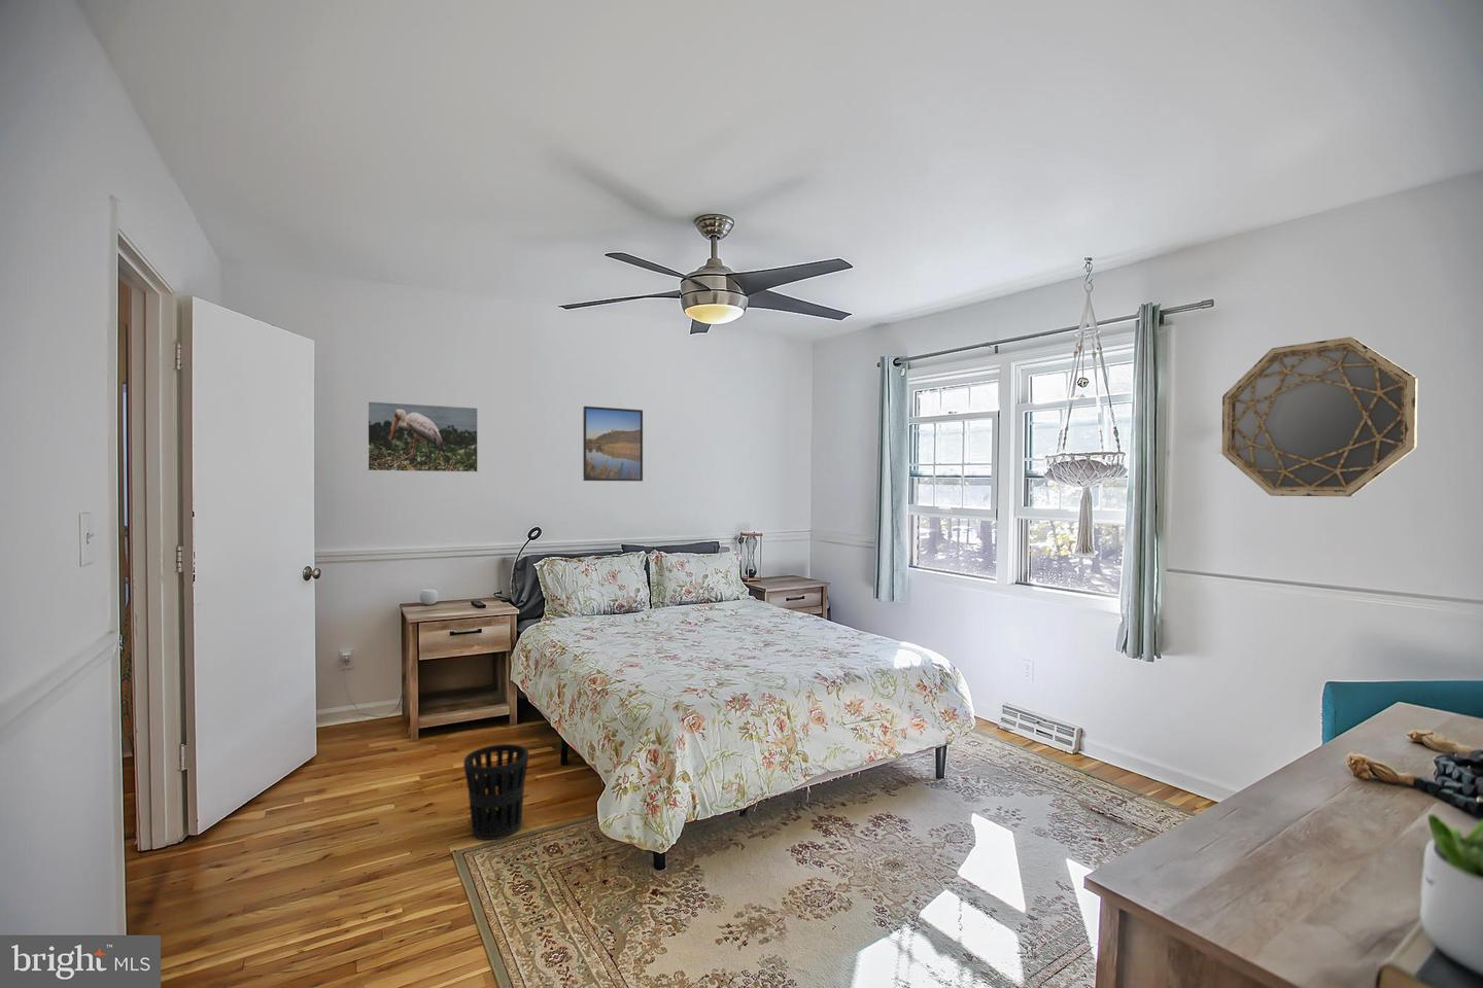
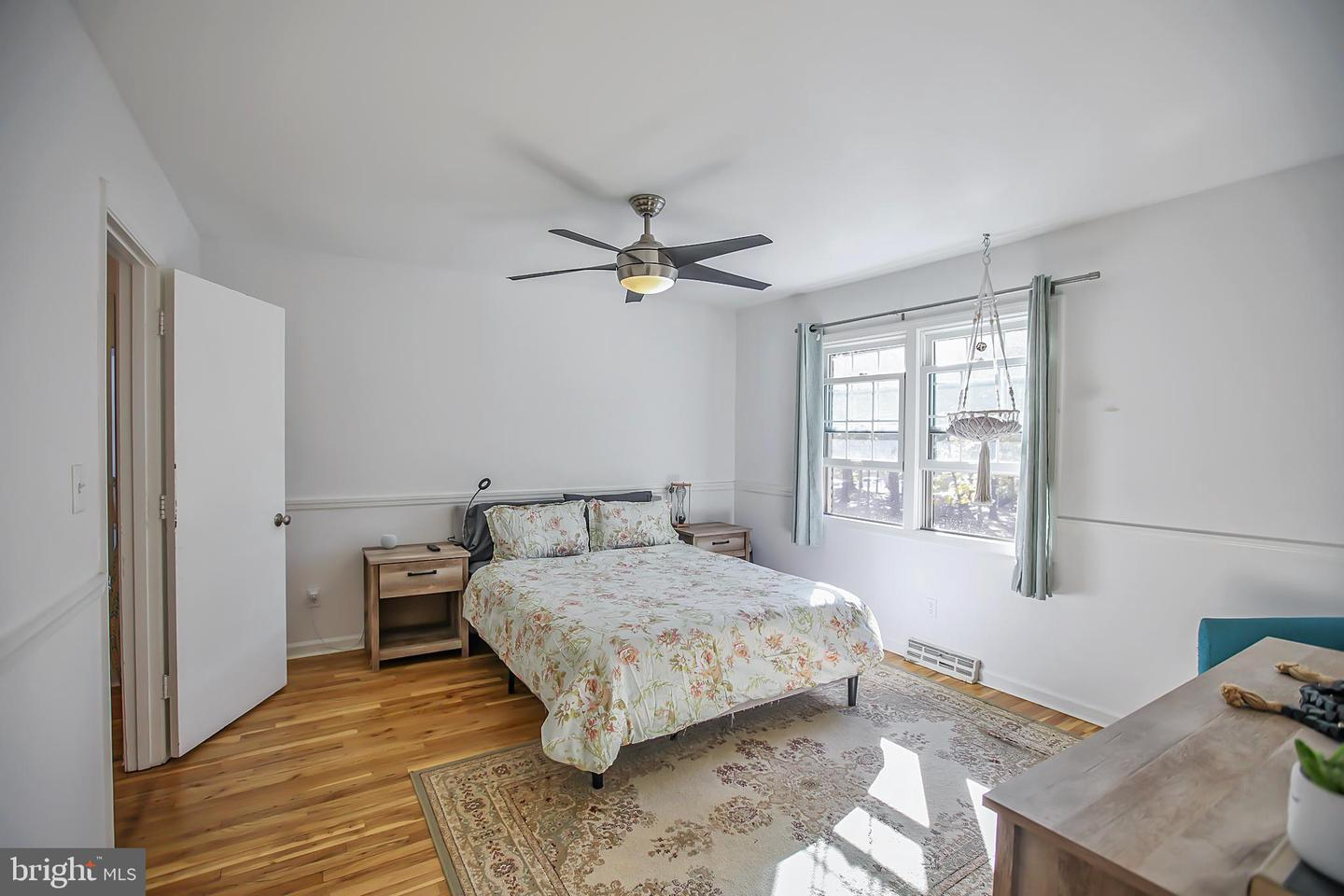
- home mirror [1221,335,1419,497]
- wastebasket [462,743,530,841]
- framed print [366,400,479,473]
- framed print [582,406,643,482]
